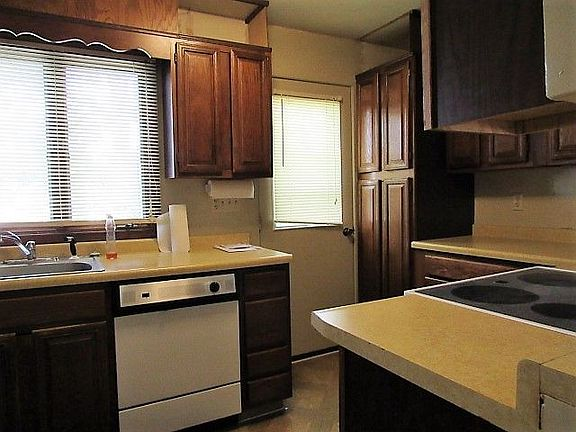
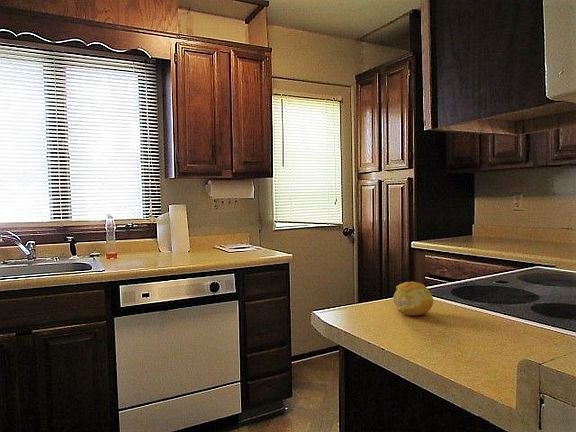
+ fruit [392,281,434,316]
